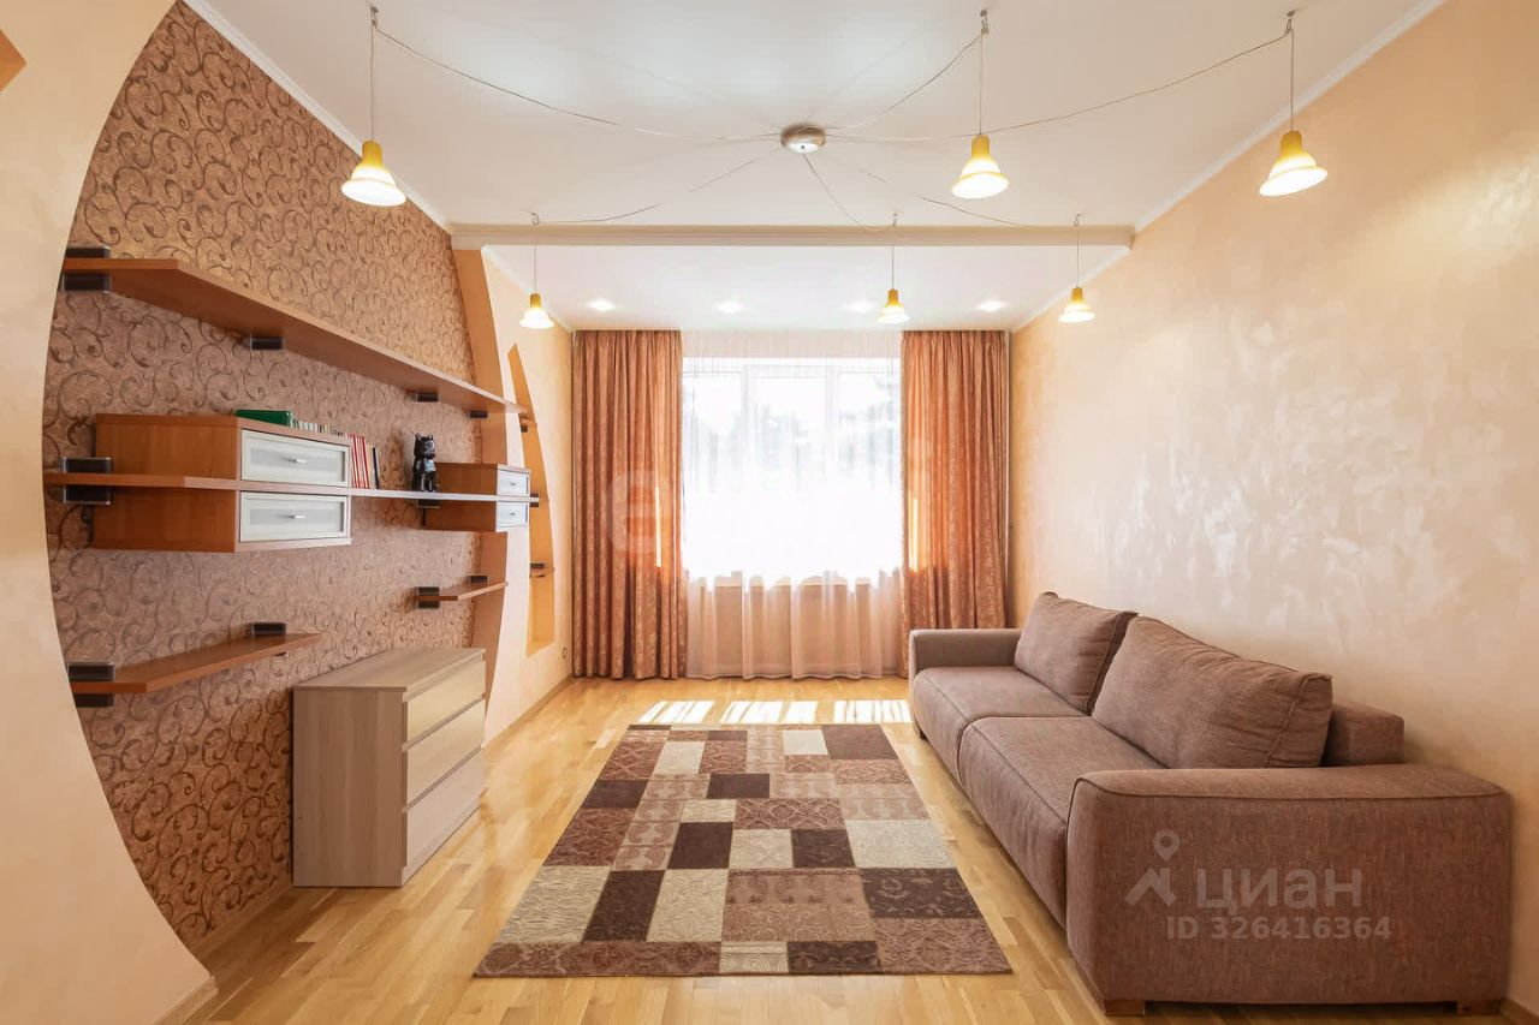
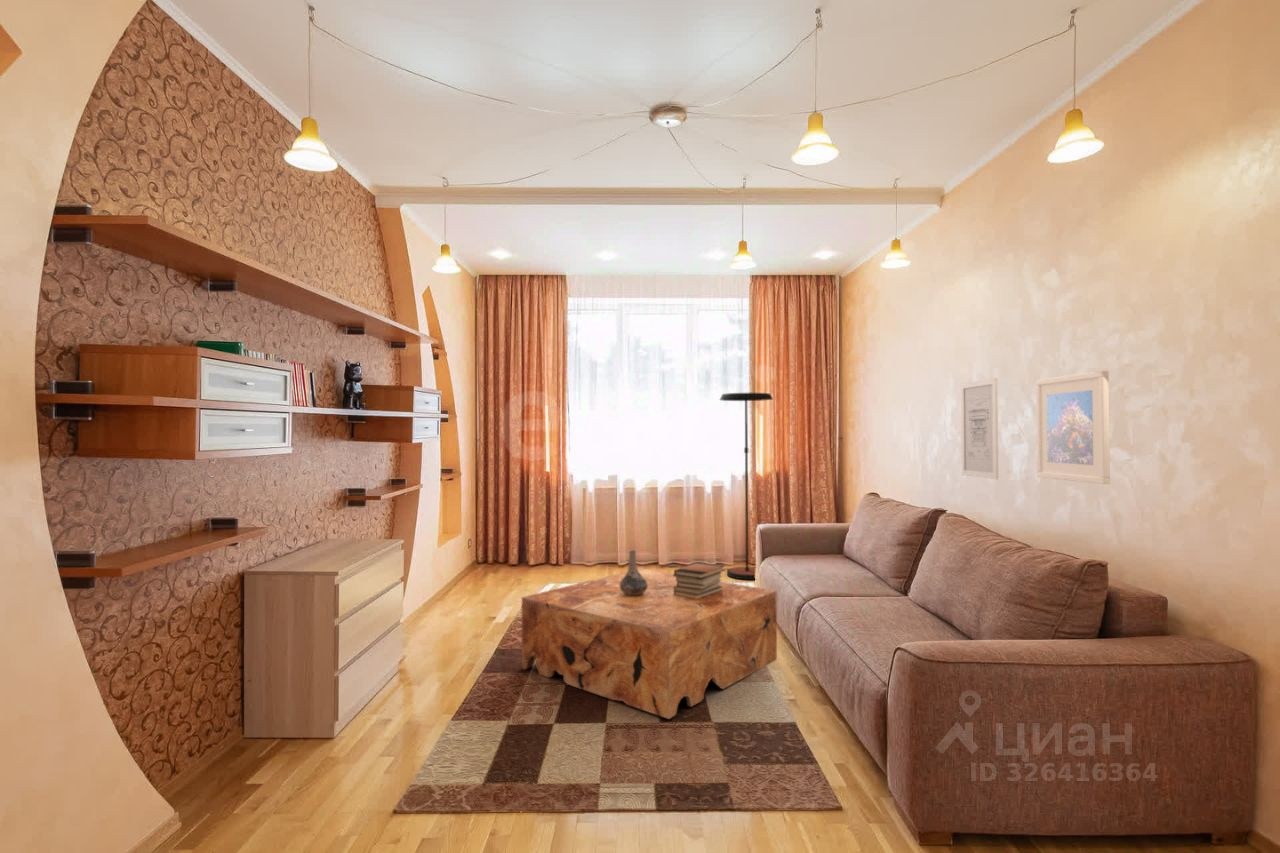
+ wall art [960,377,999,480]
+ floor lamp [666,392,774,581]
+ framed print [1035,370,1111,485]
+ book stack [673,561,726,599]
+ decorative vase [620,549,648,596]
+ coffee table [521,567,778,720]
